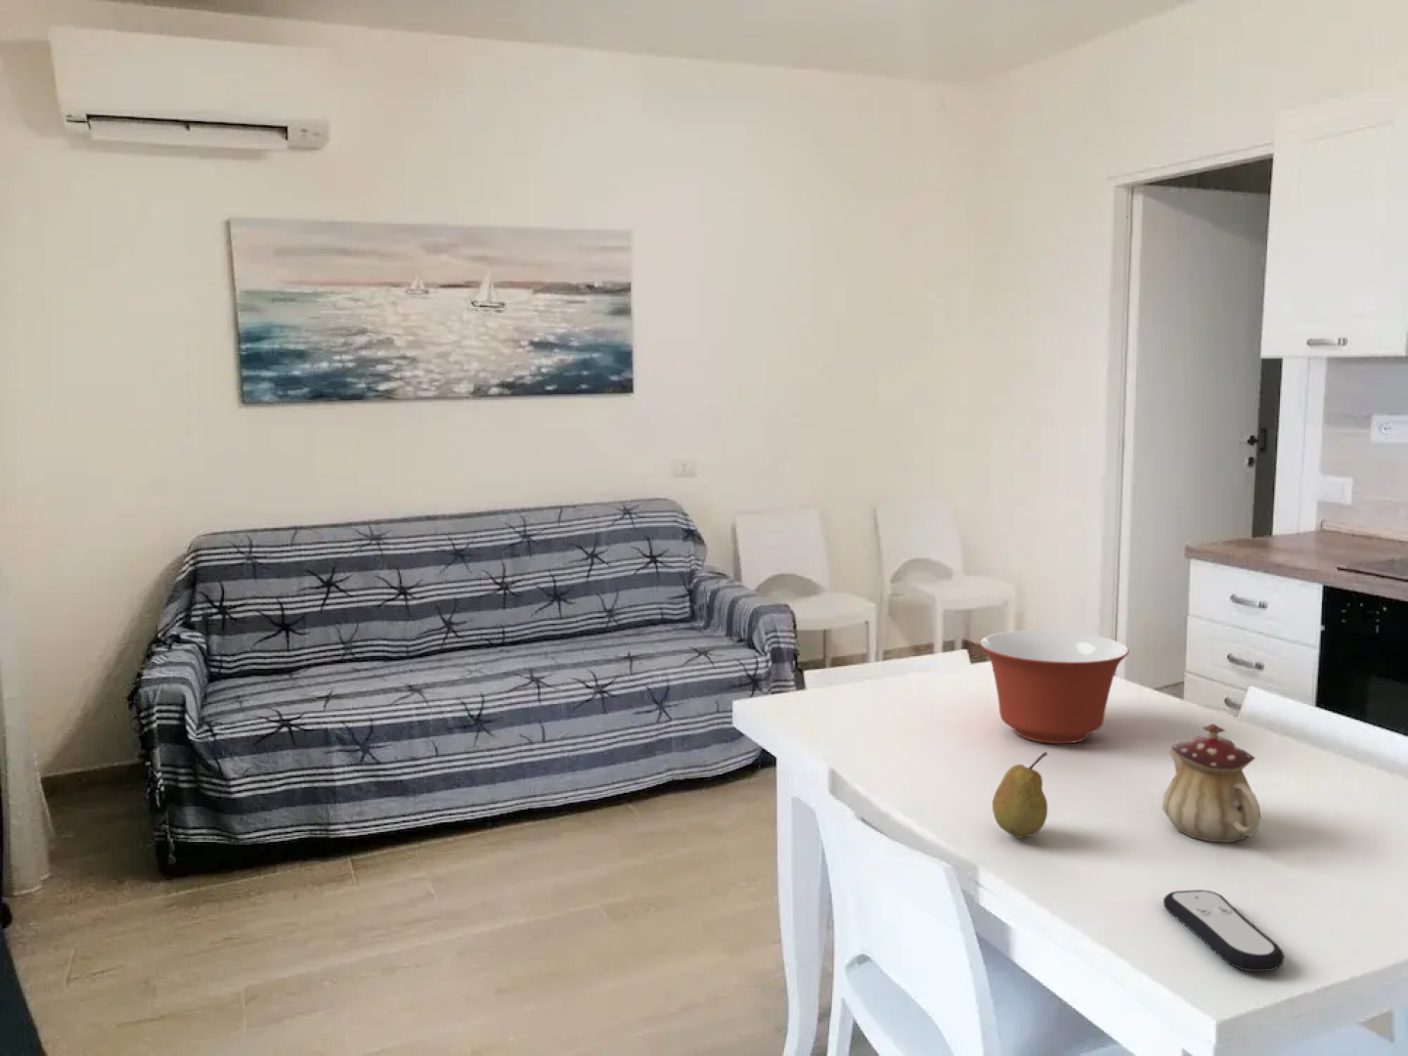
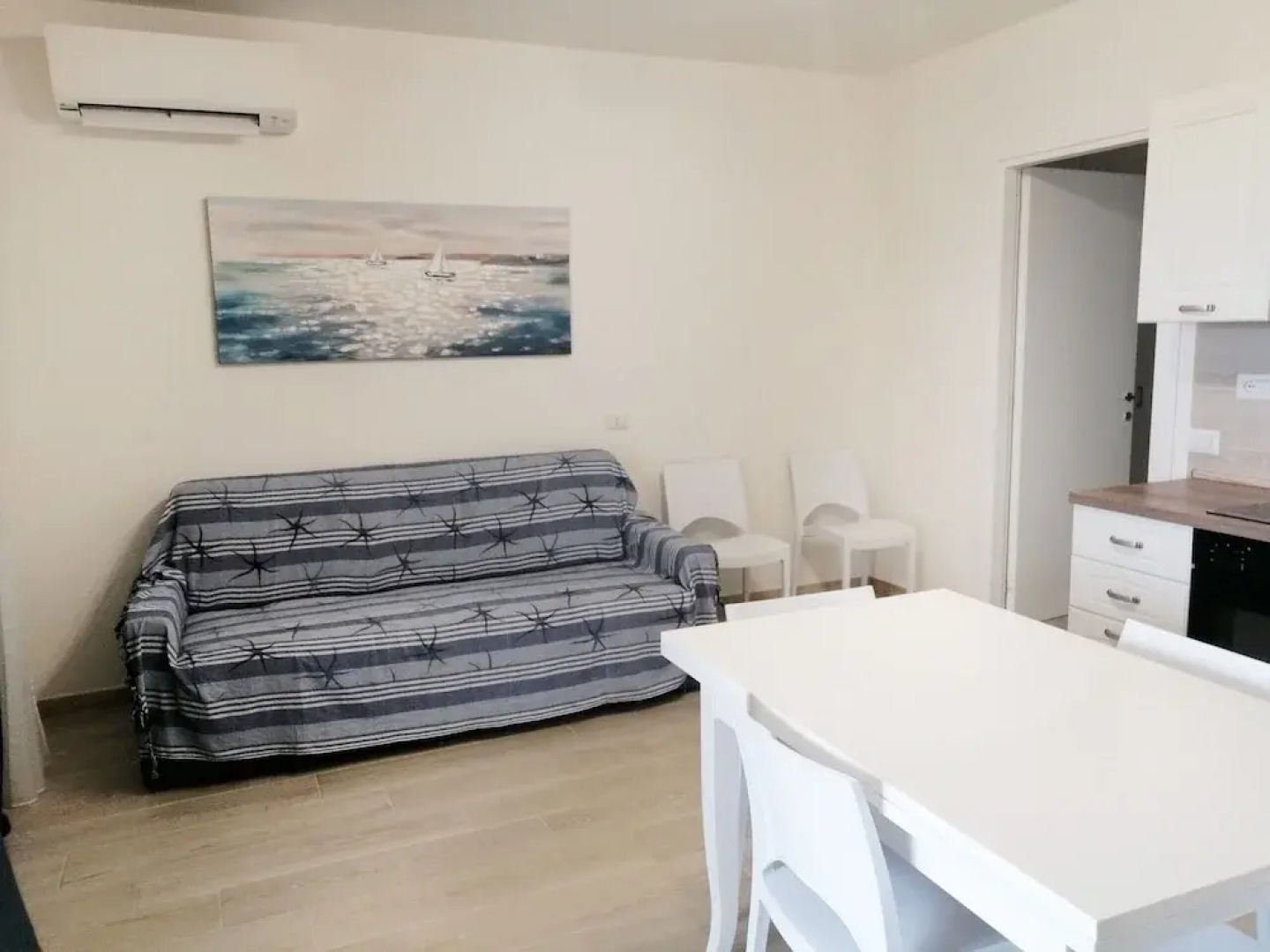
- remote control [1163,889,1285,973]
- teapot [1162,722,1262,843]
- fruit [991,751,1048,839]
- mixing bowl [979,630,1130,744]
